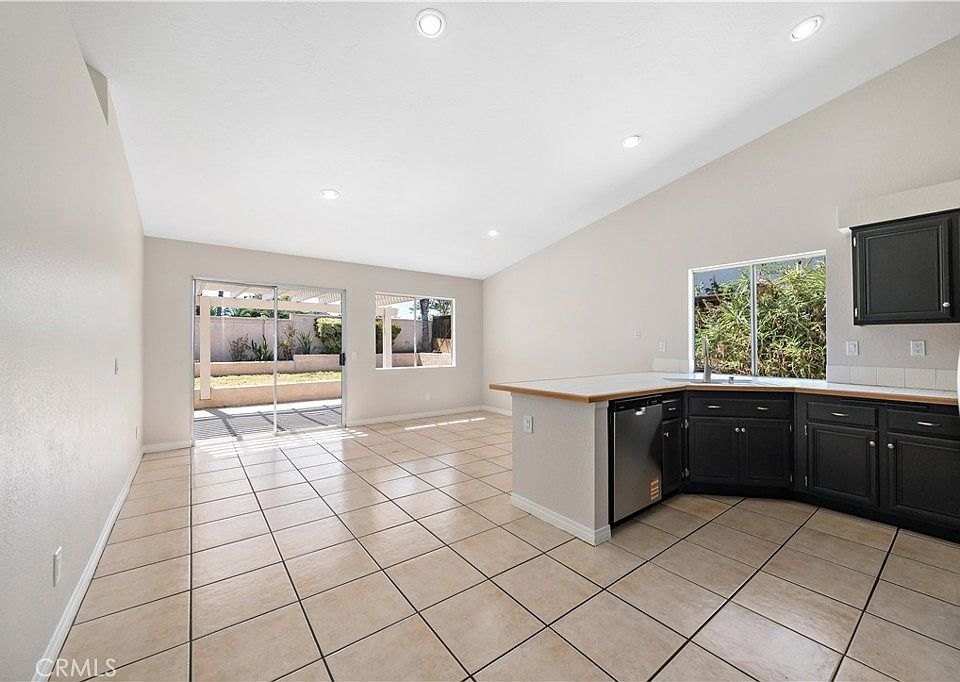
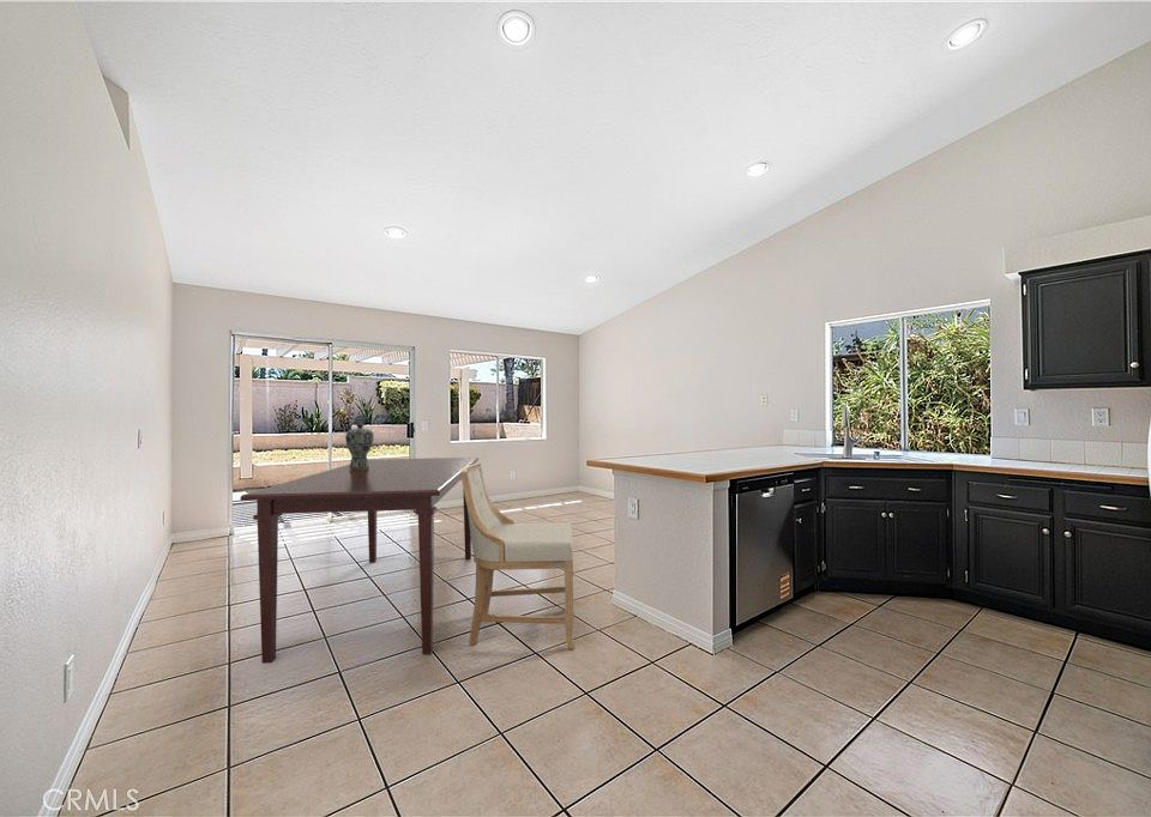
+ bar stool [460,462,576,649]
+ dining table [240,456,480,664]
+ vase [344,423,374,470]
